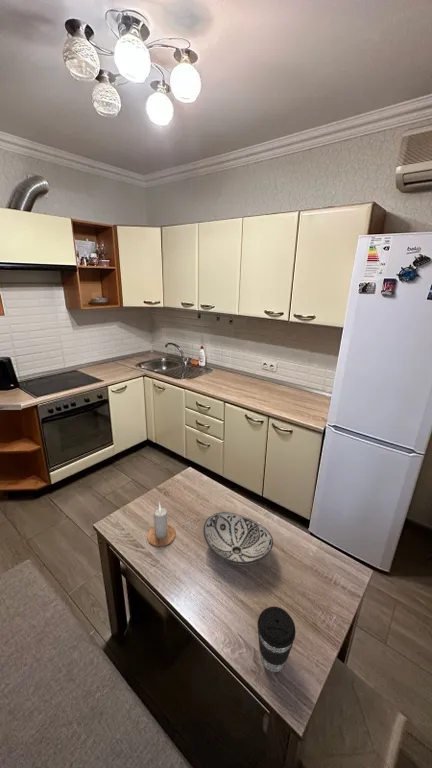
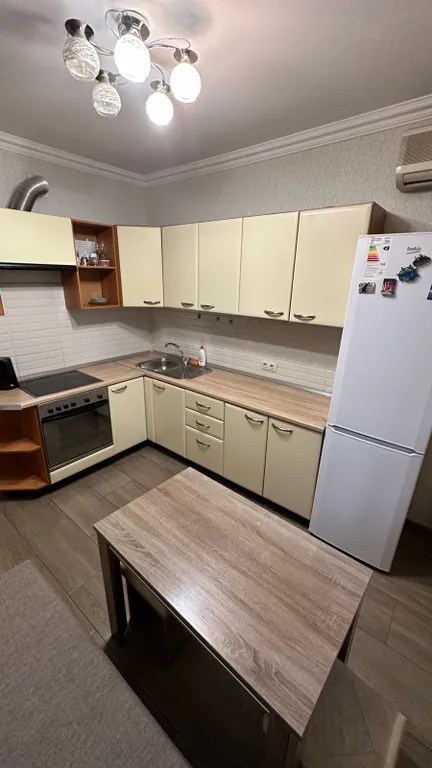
- decorative bowl [202,511,274,566]
- coffee cup [257,606,297,673]
- candle [146,501,176,547]
